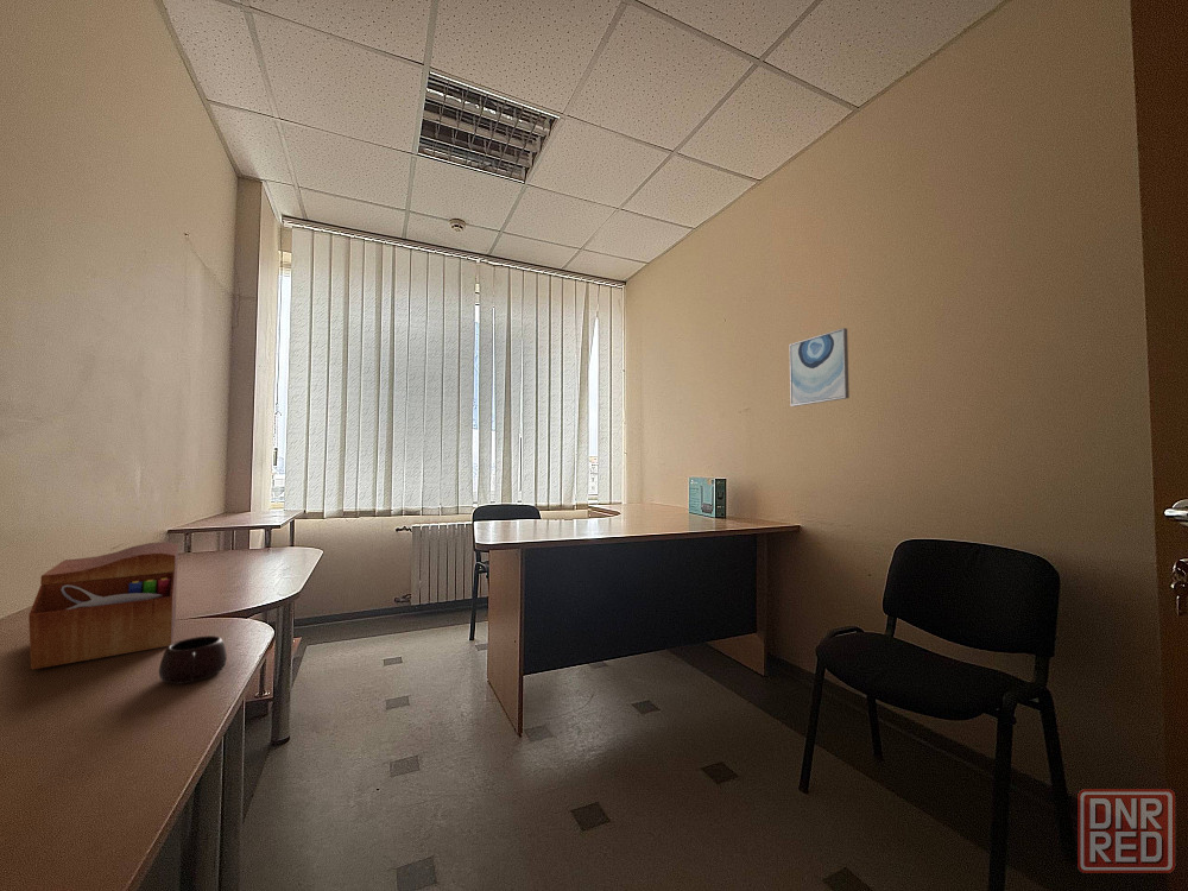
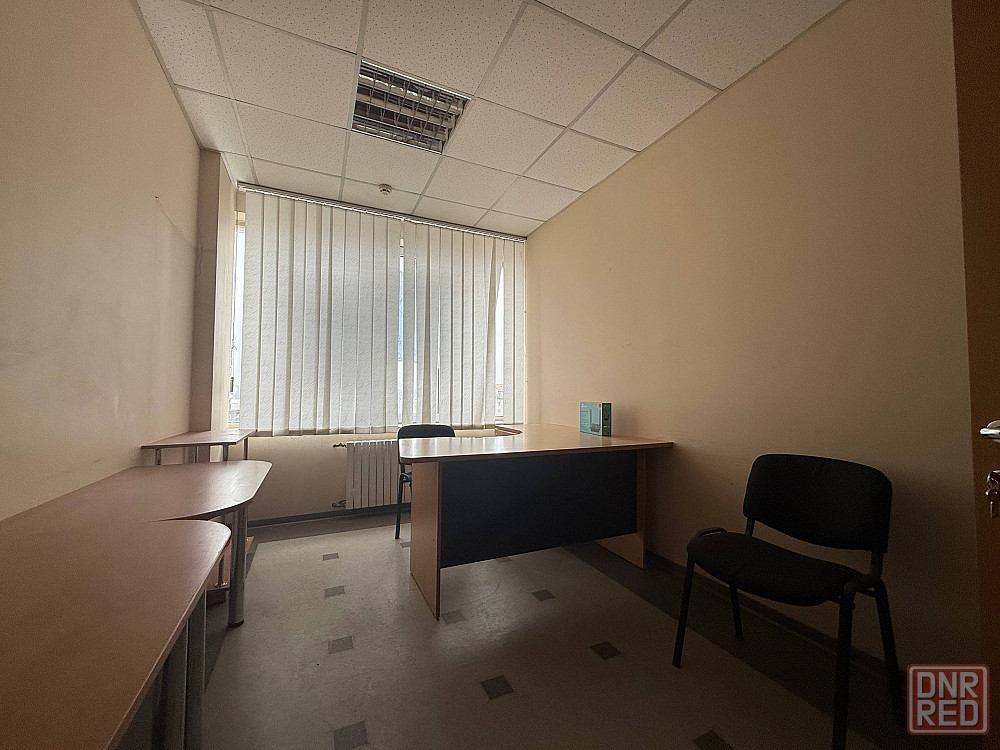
- sewing box [27,541,179,670]
- mug [158,634,228,685]
- wall art [789,327,851,407]
